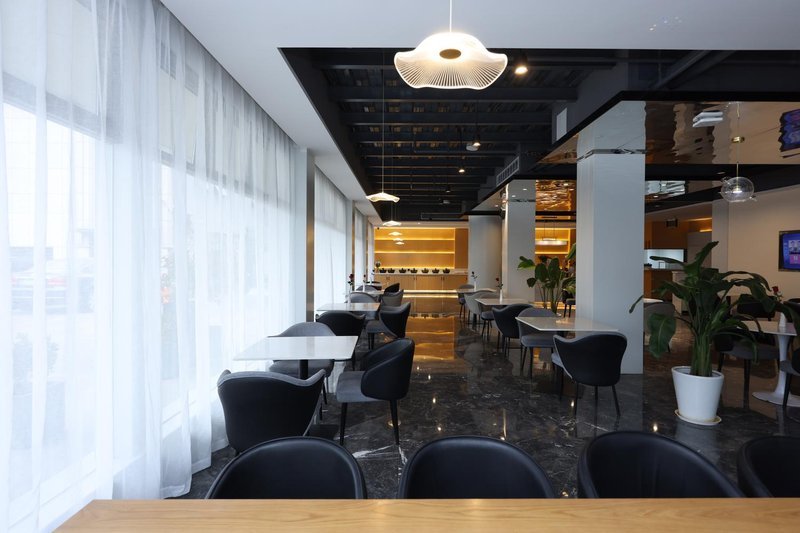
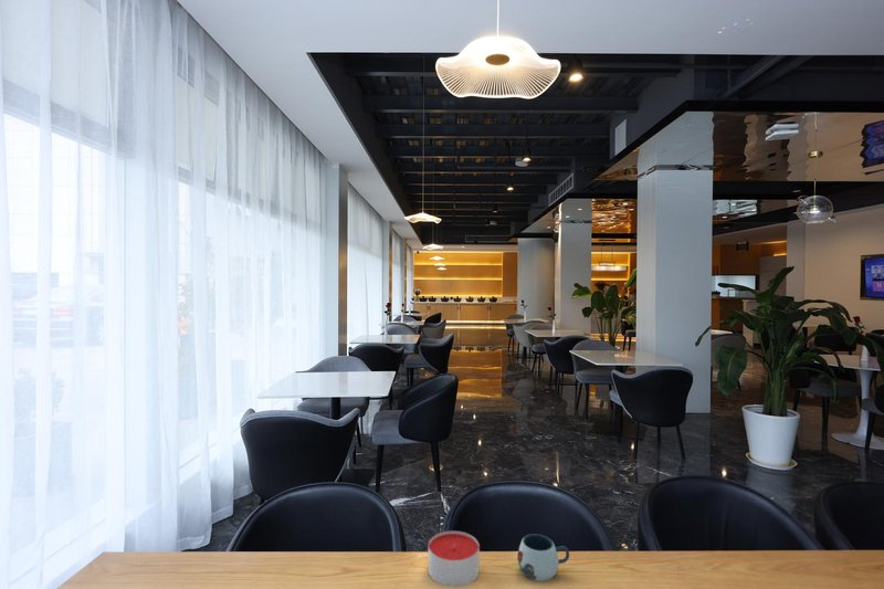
+ candle [428,530,481,588]
+ mug [516,533,570,582]
